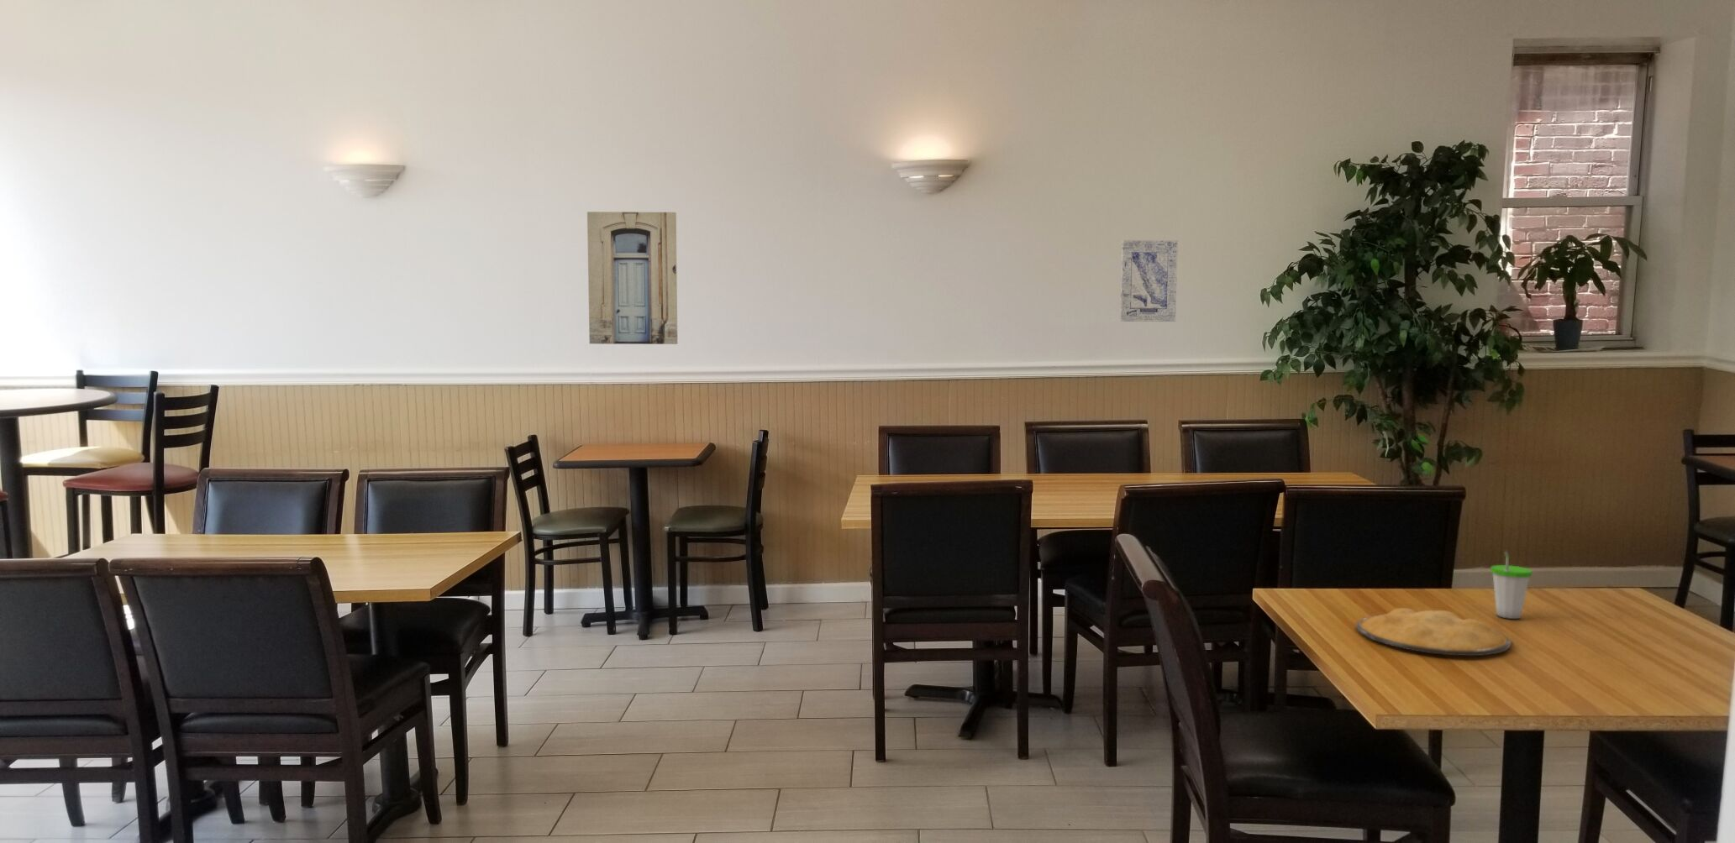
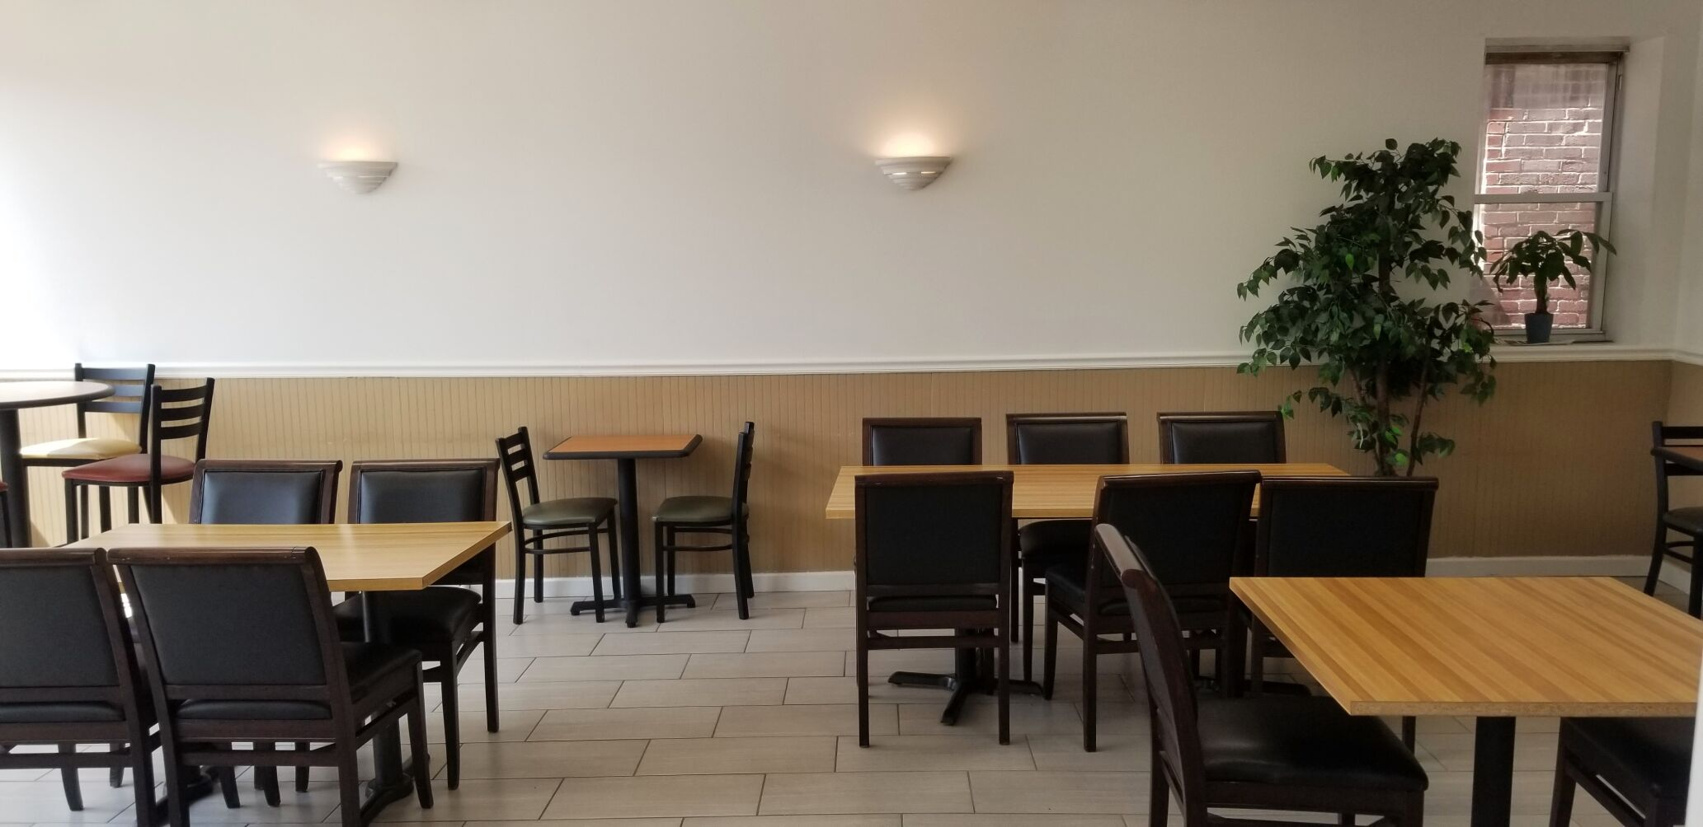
- wall art [1119,239,1178,322]
- plate [1355,607,1511,657]
- cup [1489,549,1534,620]
- wall art [586,210,678,345]
